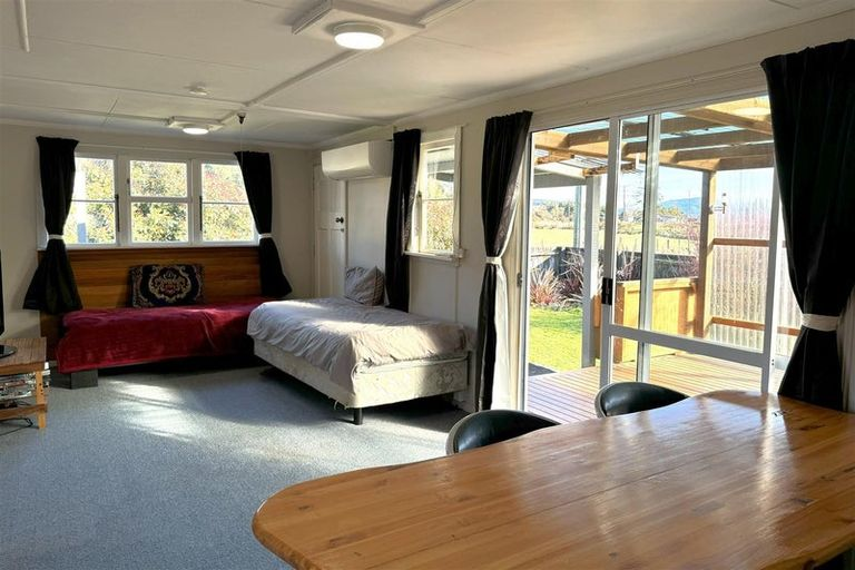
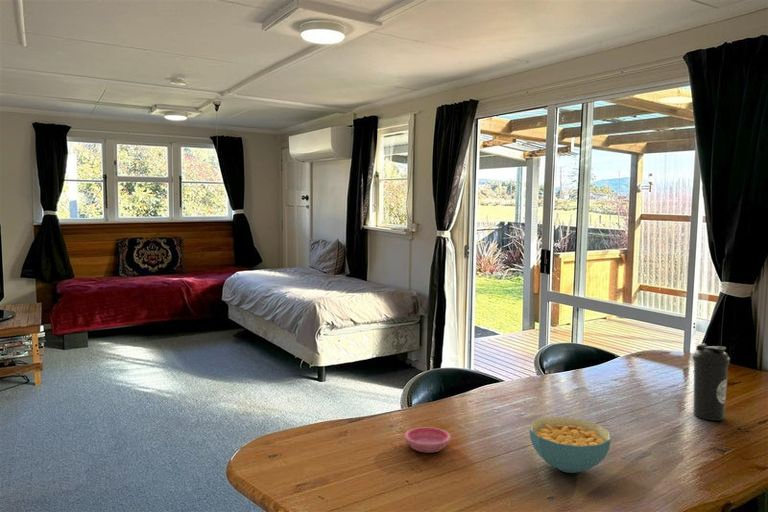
+ saucer [404,426,451,454]
+ cereal bowl [528,416,612,474]
+ water bottle [692,343,731,422]
